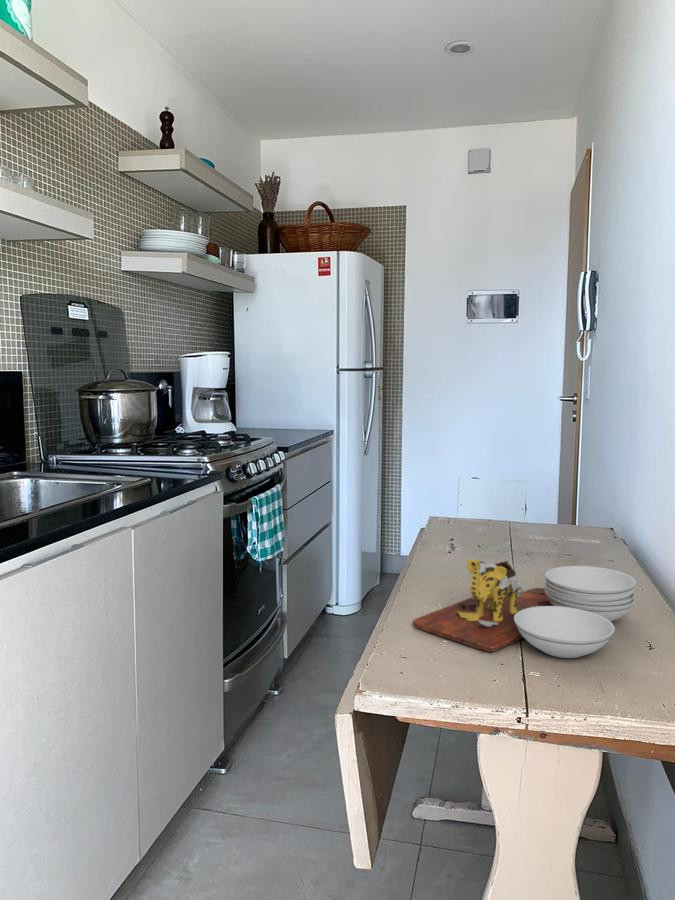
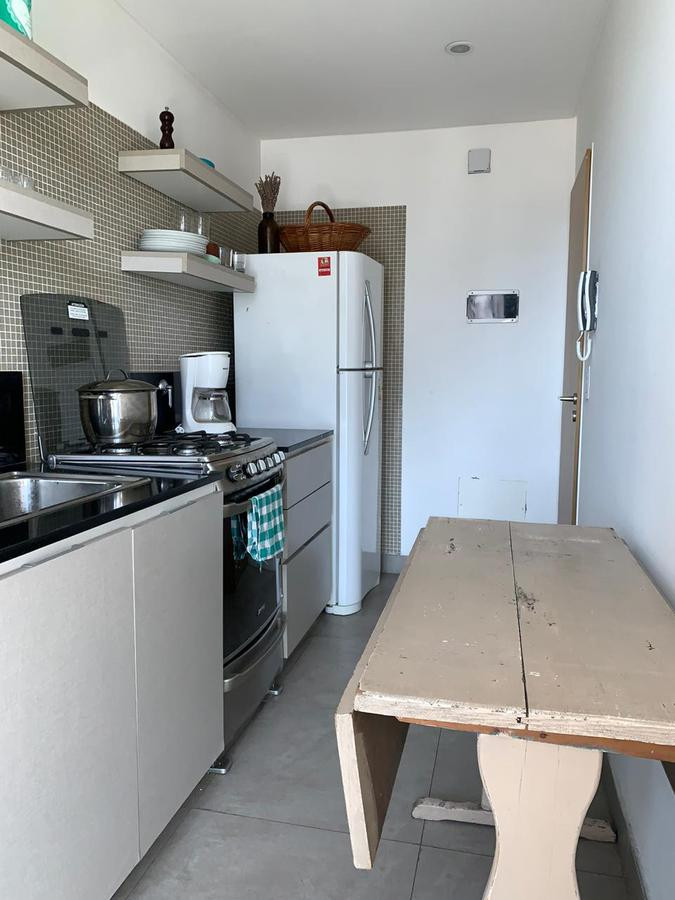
- cutting board [412,558,637,659]
